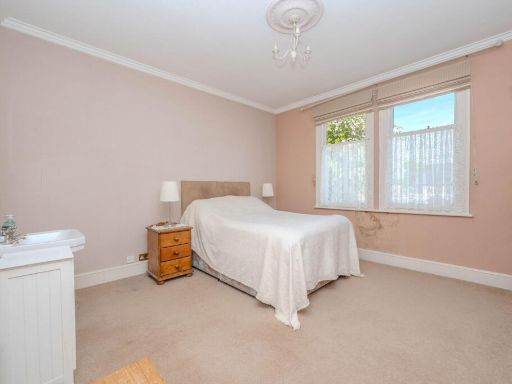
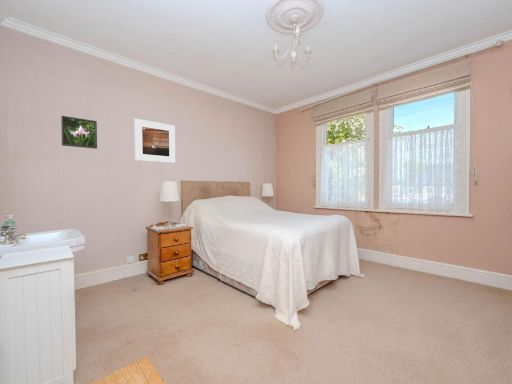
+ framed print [60,115,98,150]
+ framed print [134,118,176,164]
